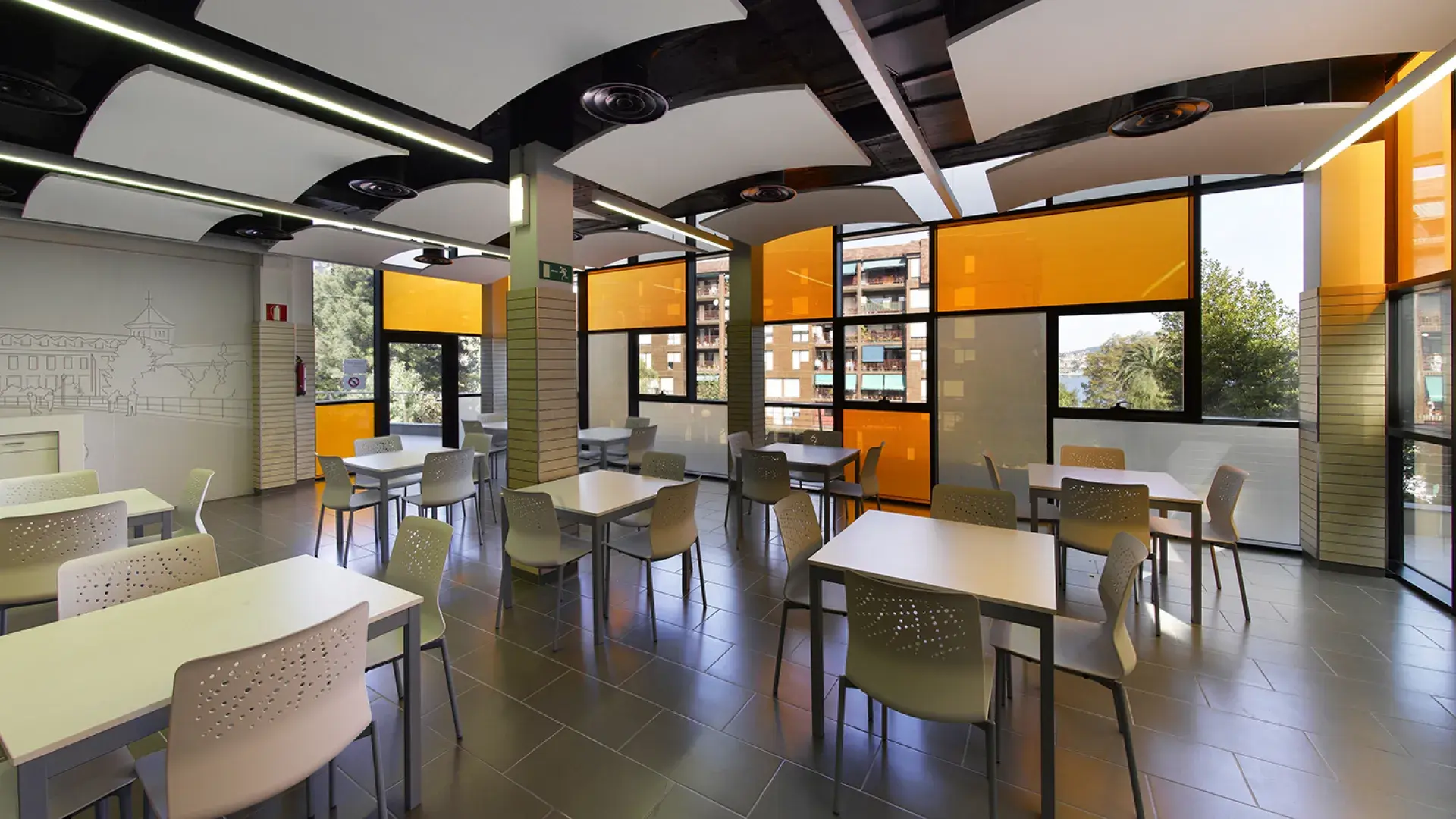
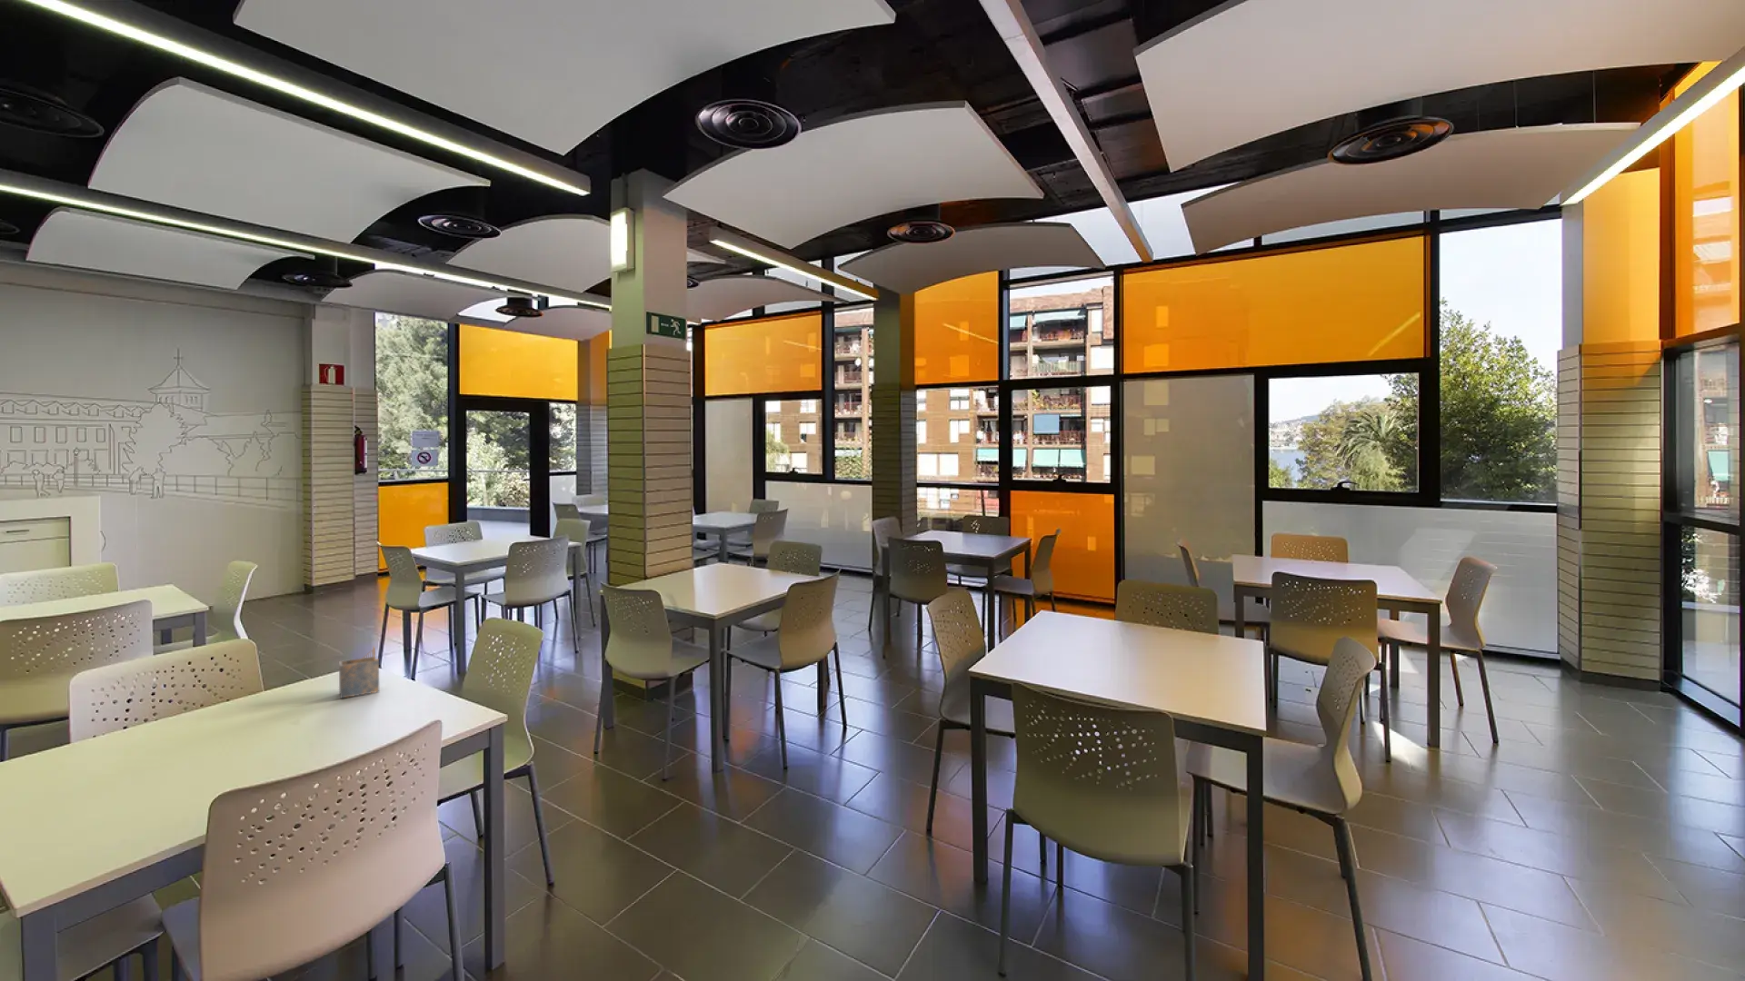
+ napkin holder [338,644,380,700]
